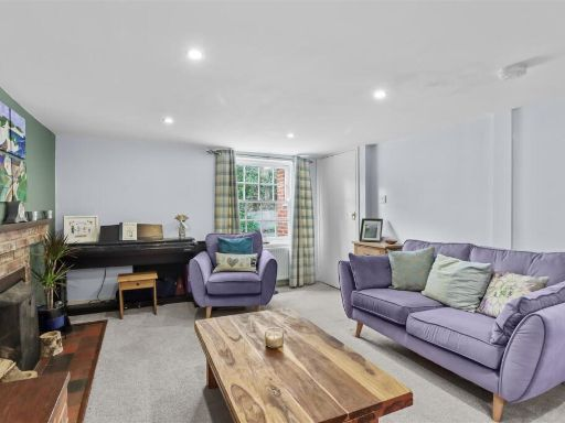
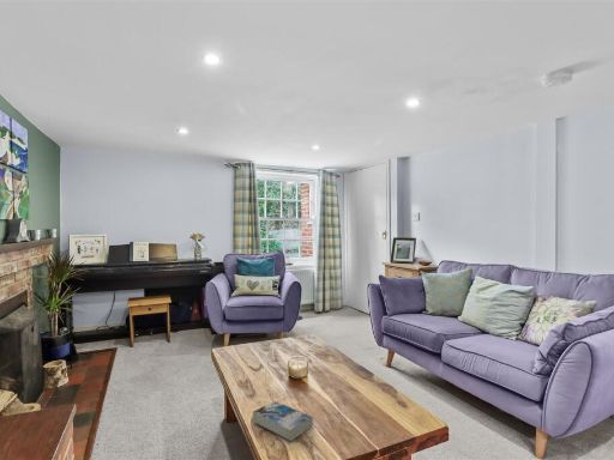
+ book [252,400,314,442]
